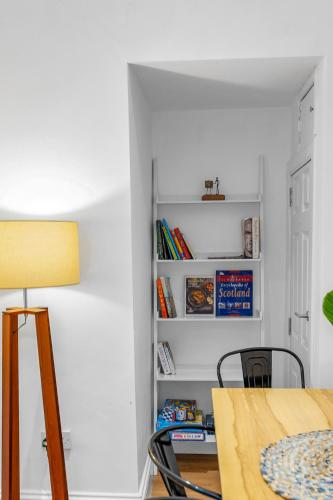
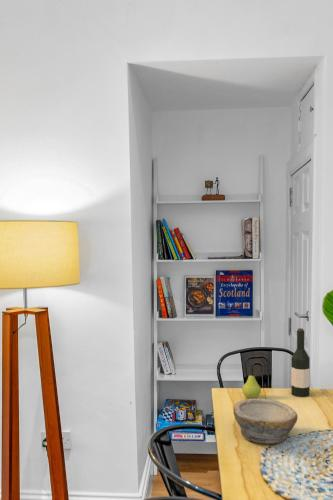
+ fruit [241,373,262,399]
+ wine bottle [290,327,311,398]
+ bowl [232,398,299,445]
